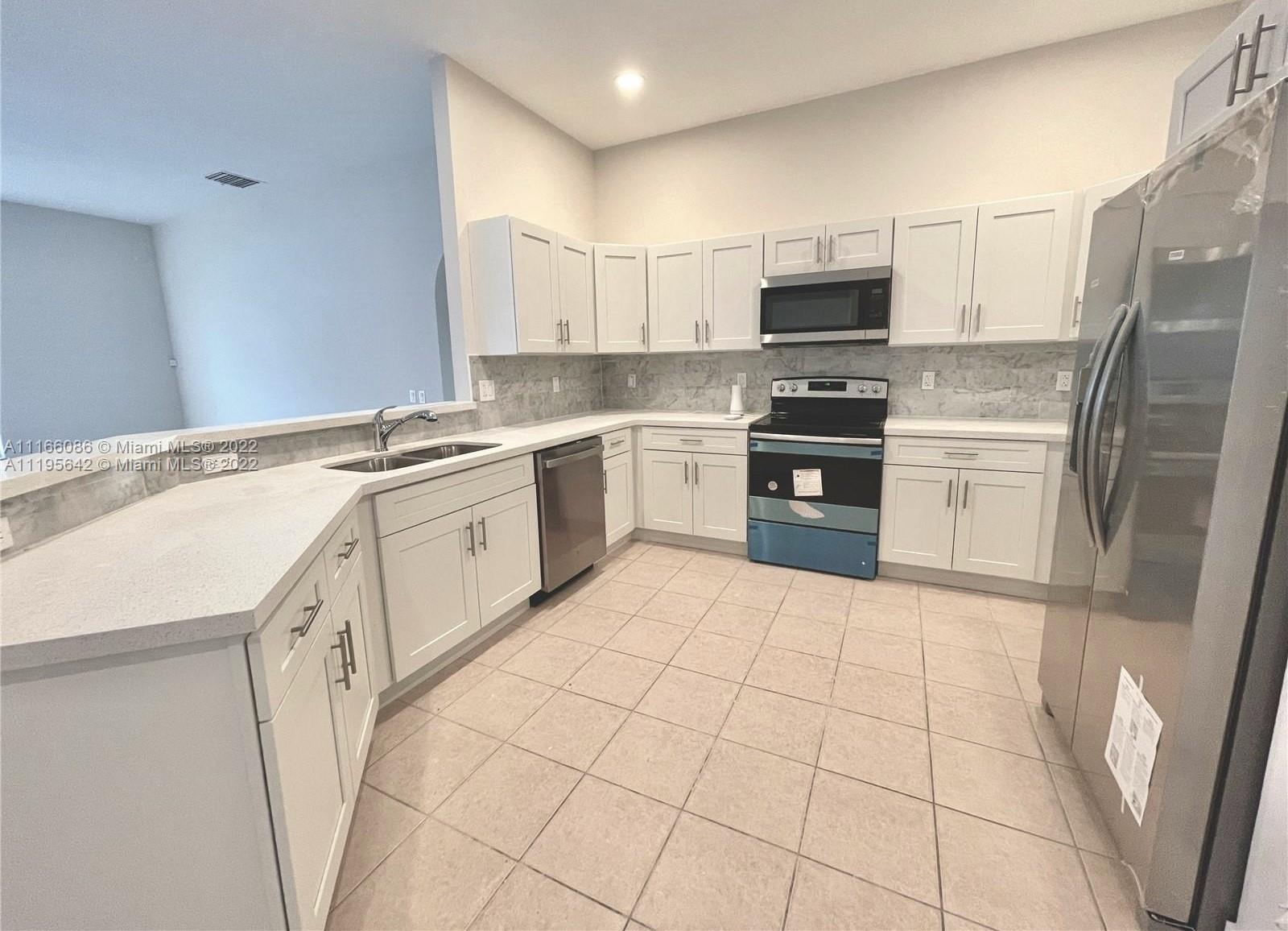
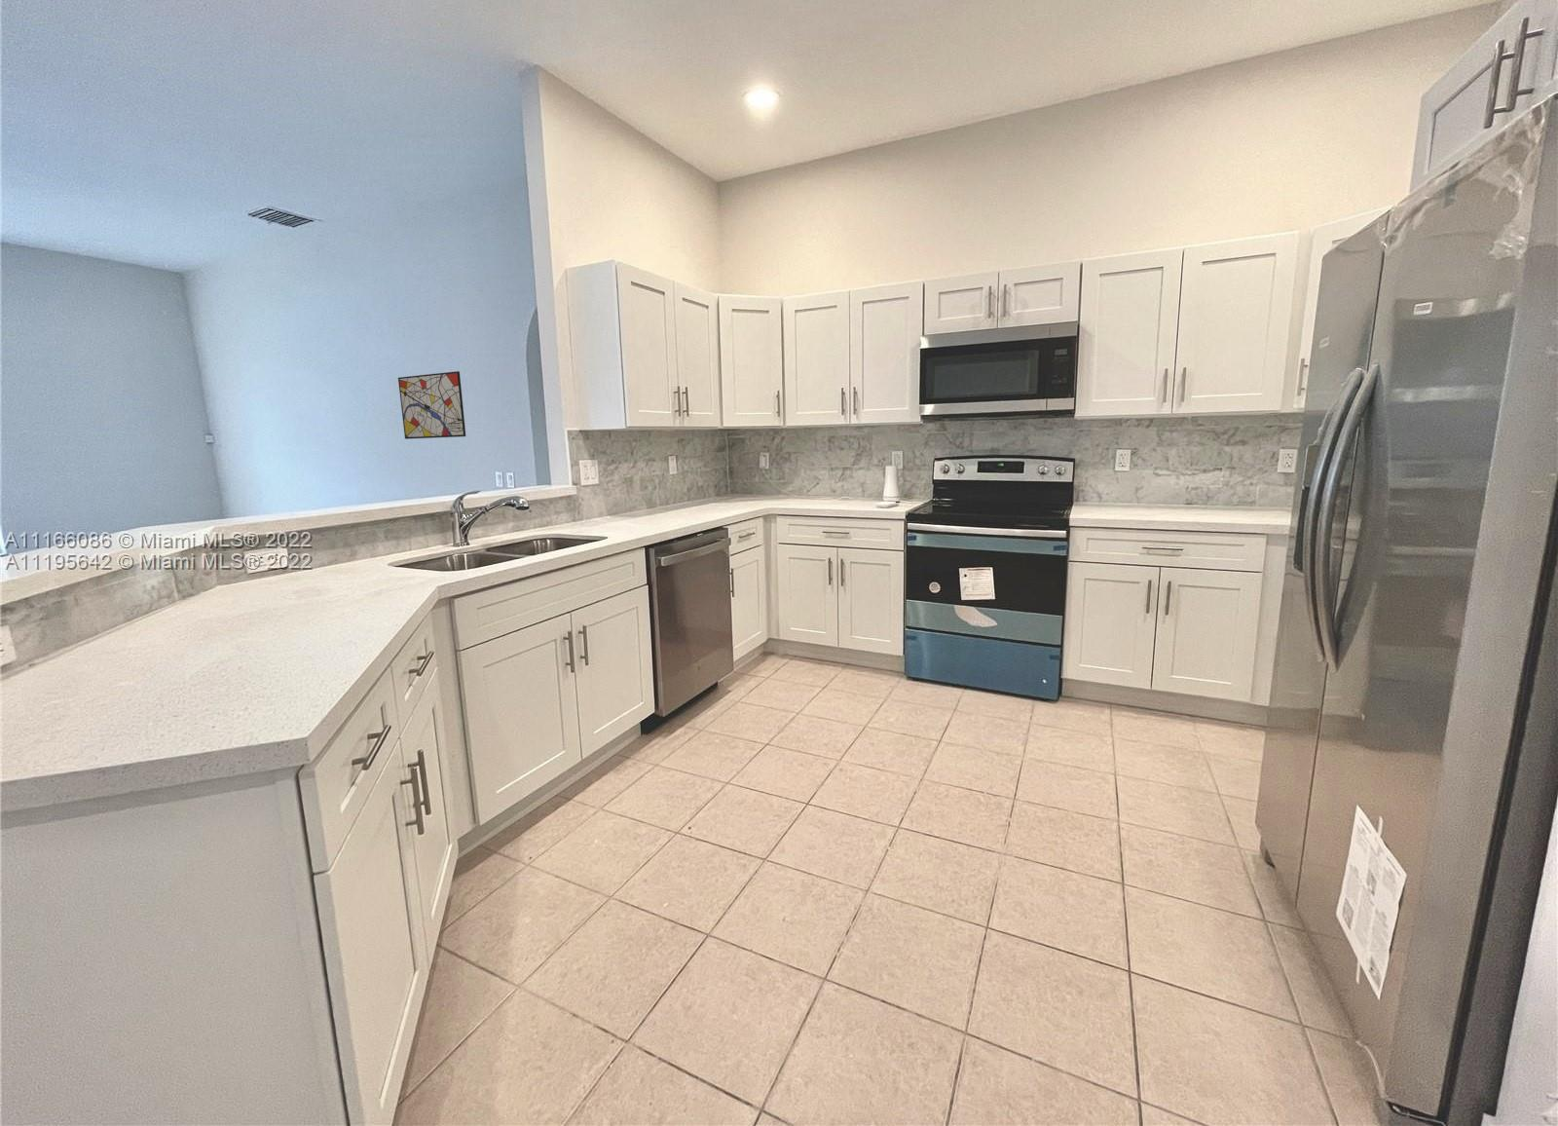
+ wall art [397,370,467,440]
